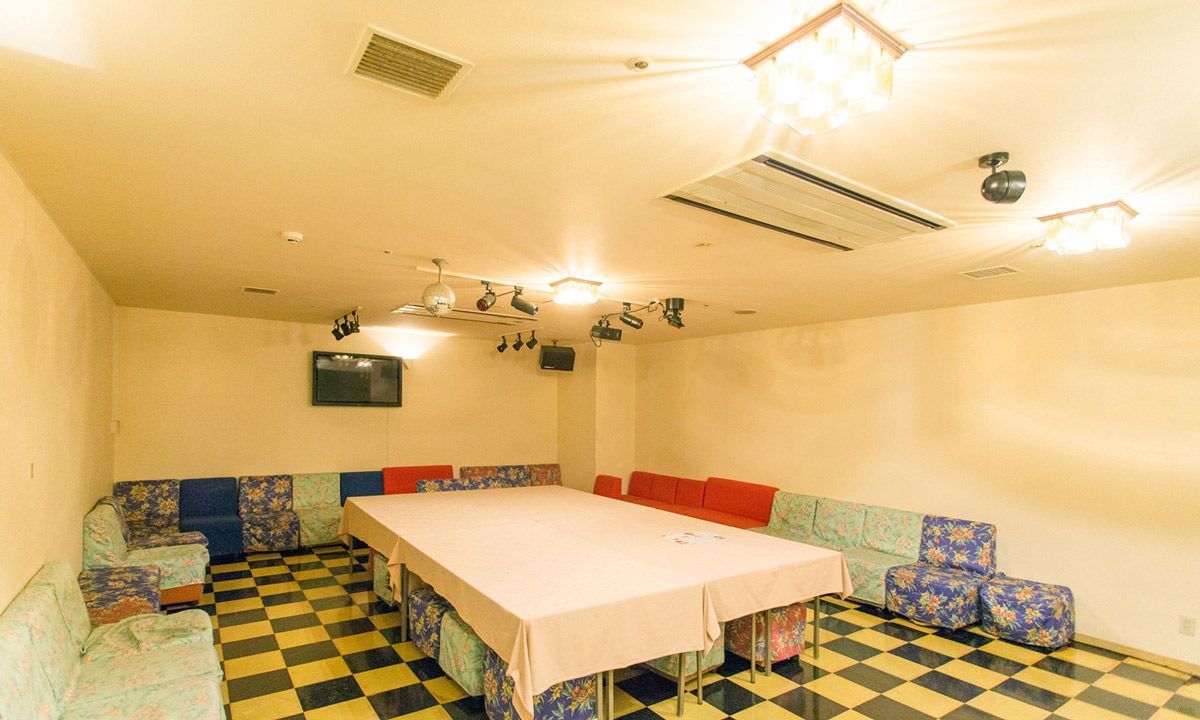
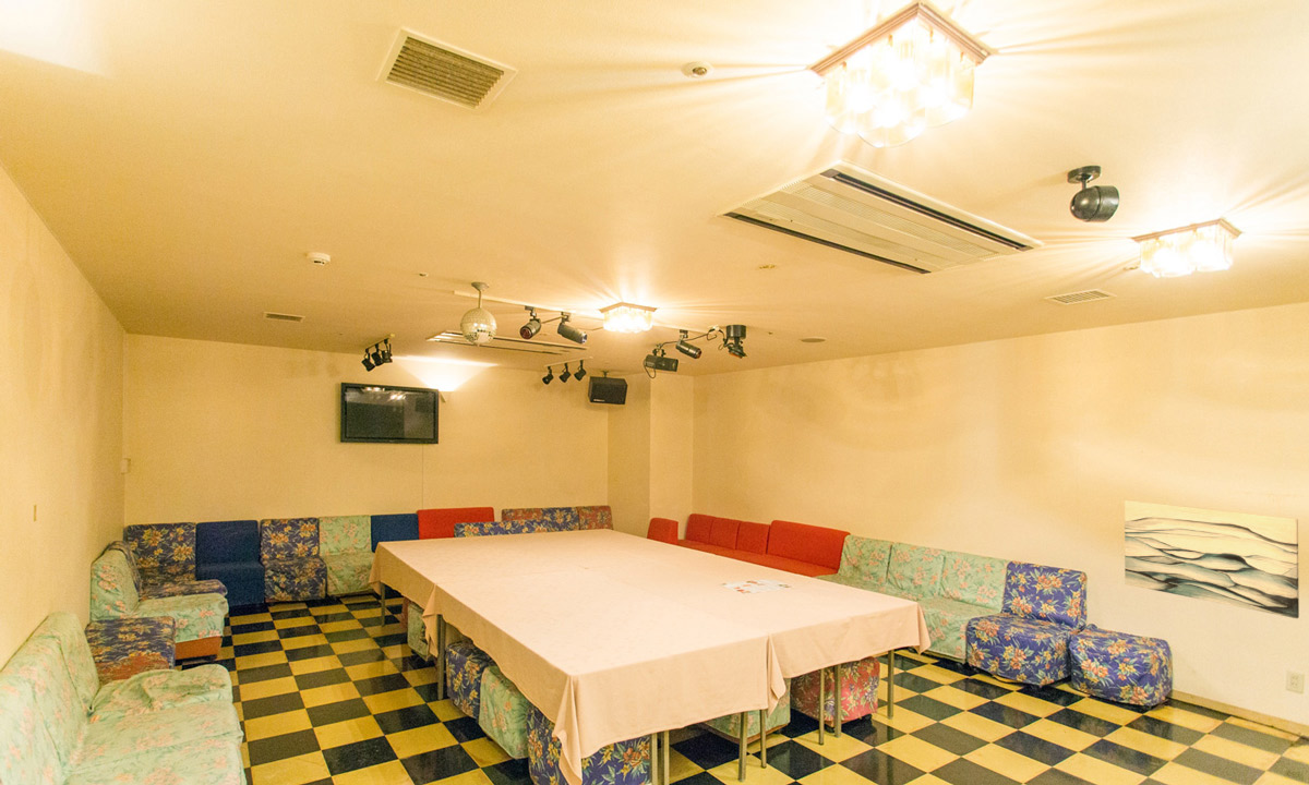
+ wall art [1124,499,1300,619]
